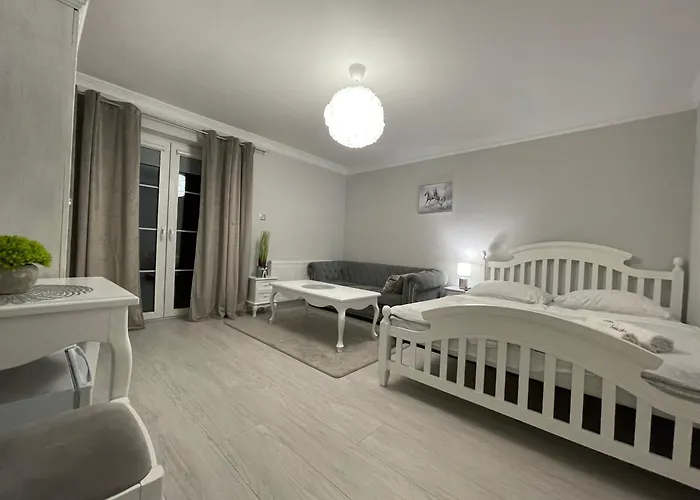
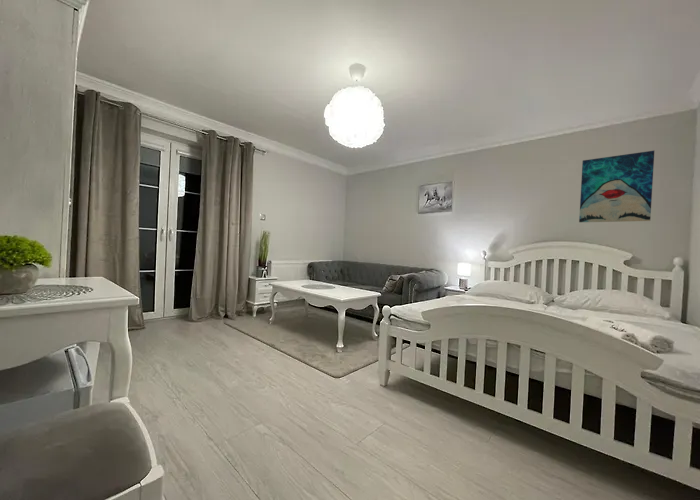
+ wall art [578,150,655,223]
